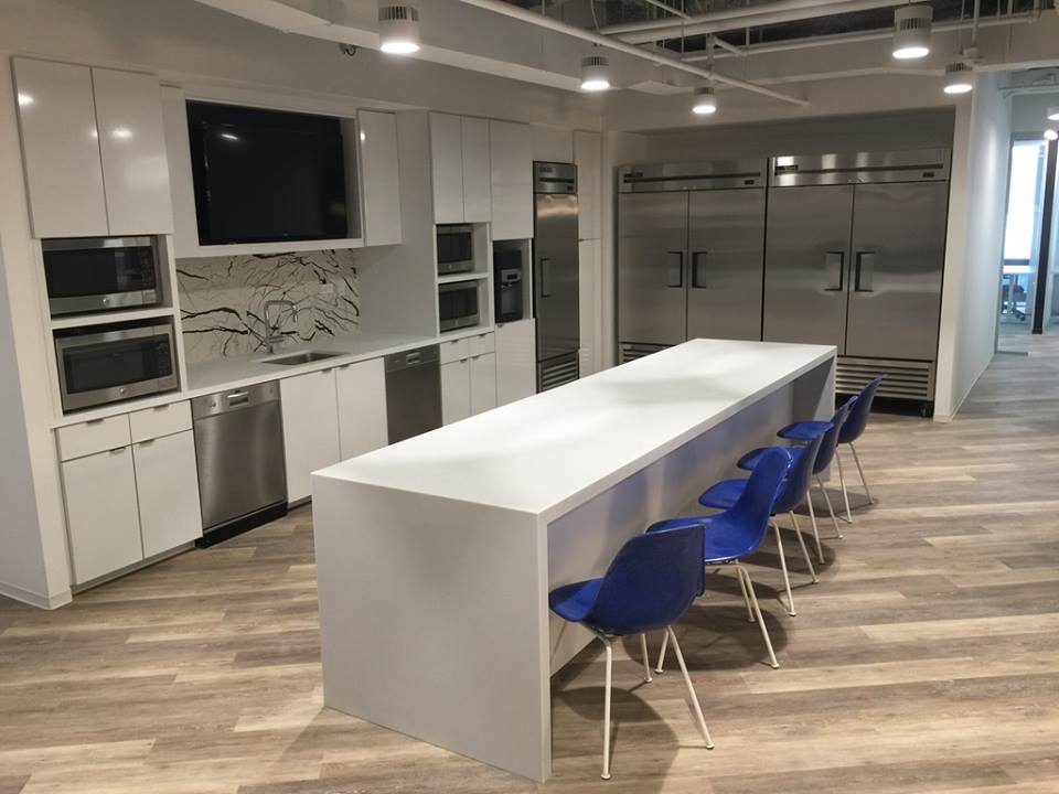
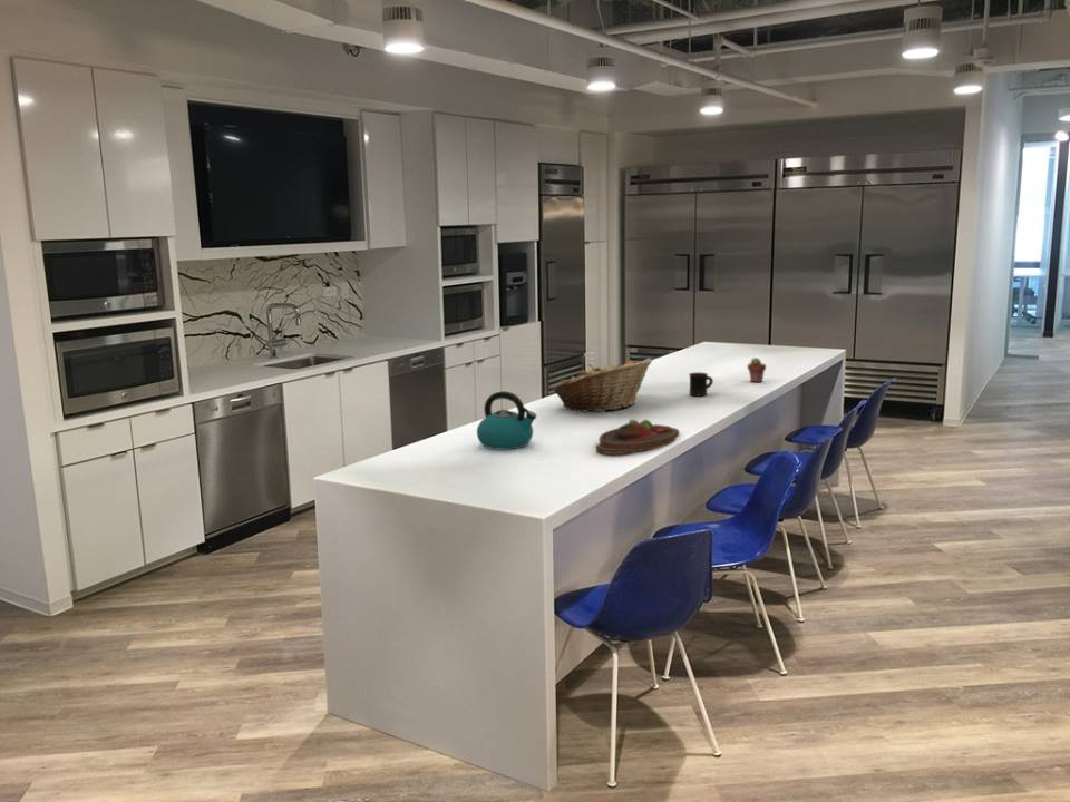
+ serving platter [595,419,680,456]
+ mug [689,371,714,397]
+ kettle [476,390,537,451]
+ fruit basket [551,356,653,413]
+ potted succulent [747,356,767,383]
